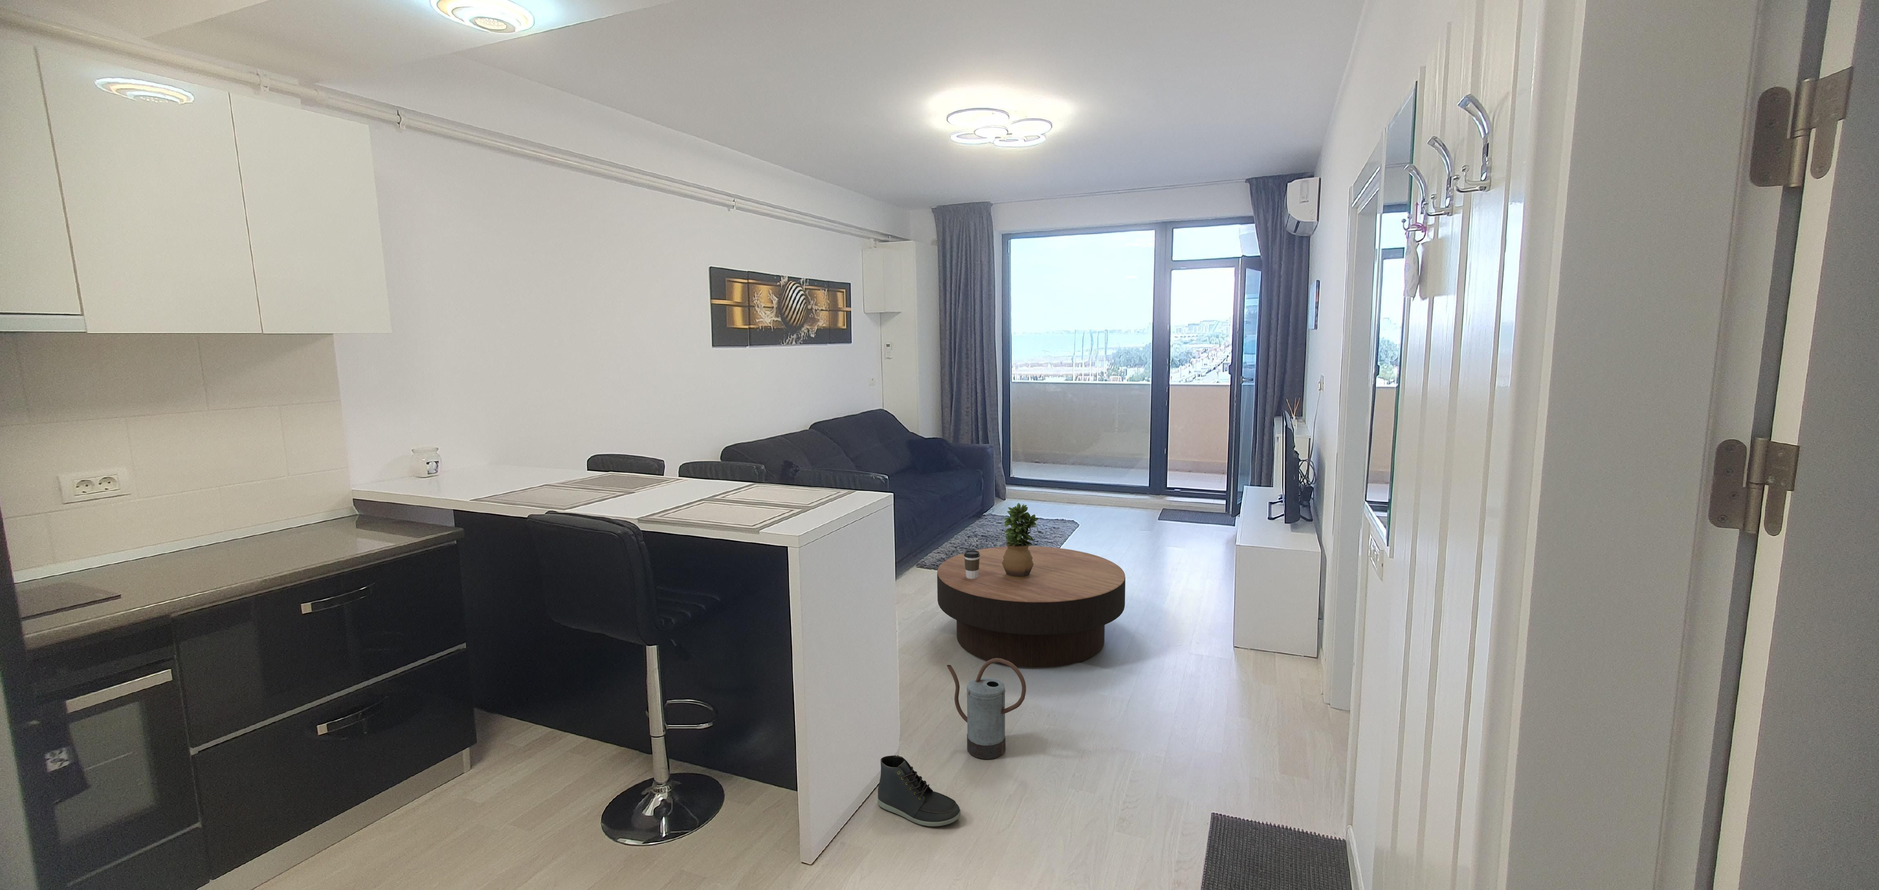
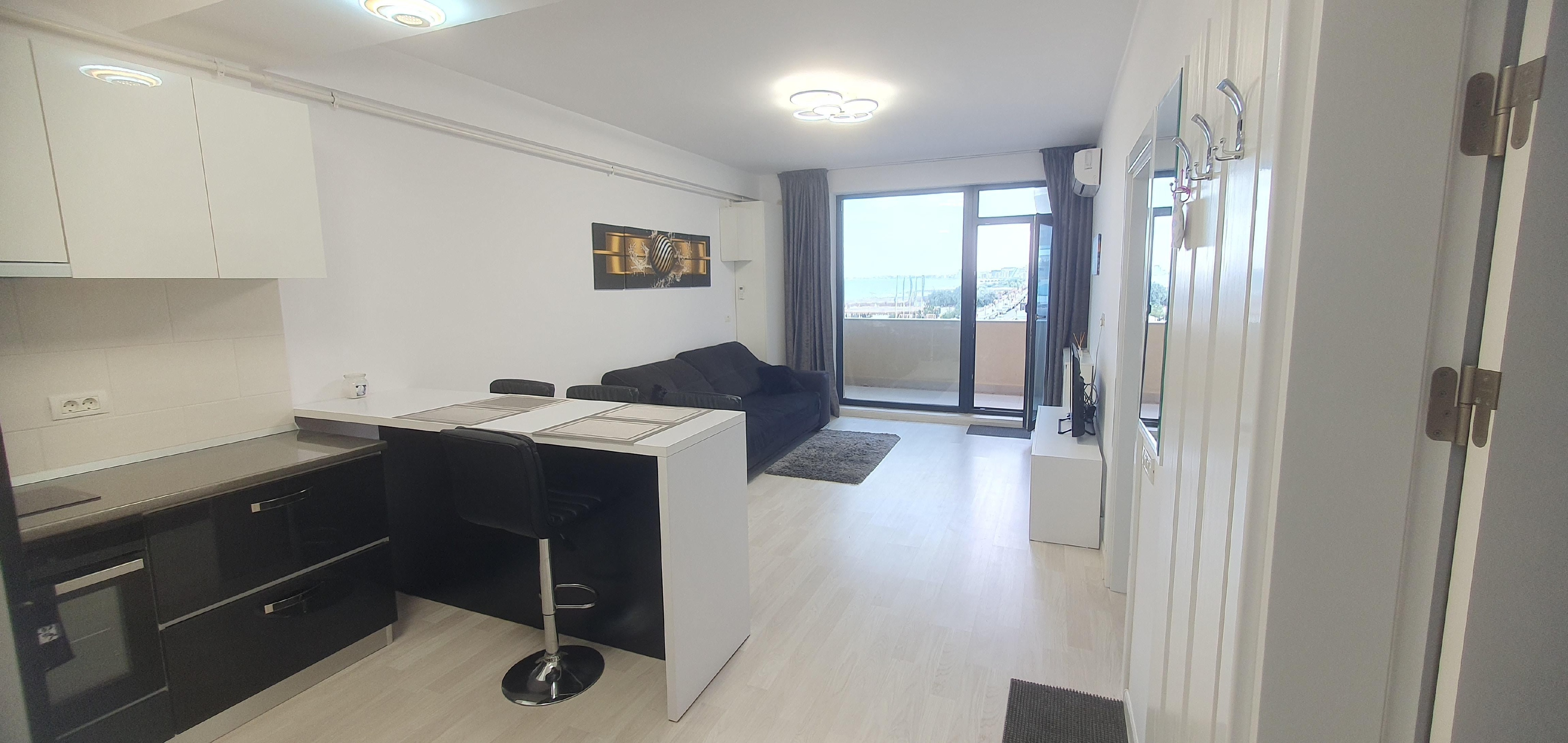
- potted plant [1002,503,1039,580]
- coffee cup [963,550,980,579]
- watering can [947,658,1027,759]
- sneaker [877,755,961,827]
- coffee table [937,546,1125,668]
